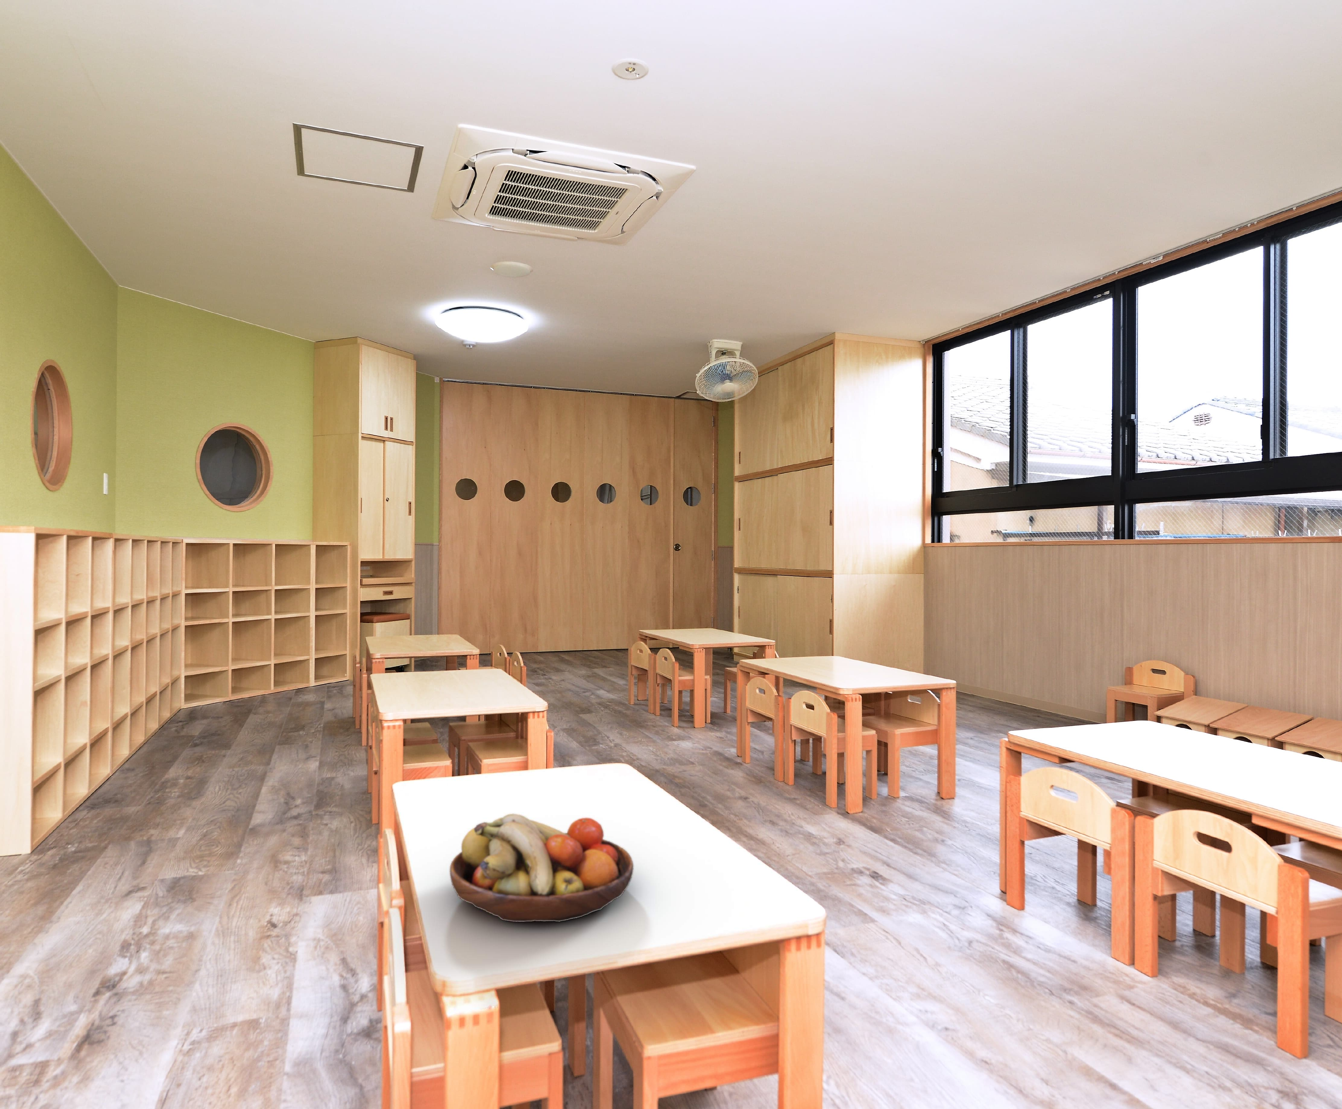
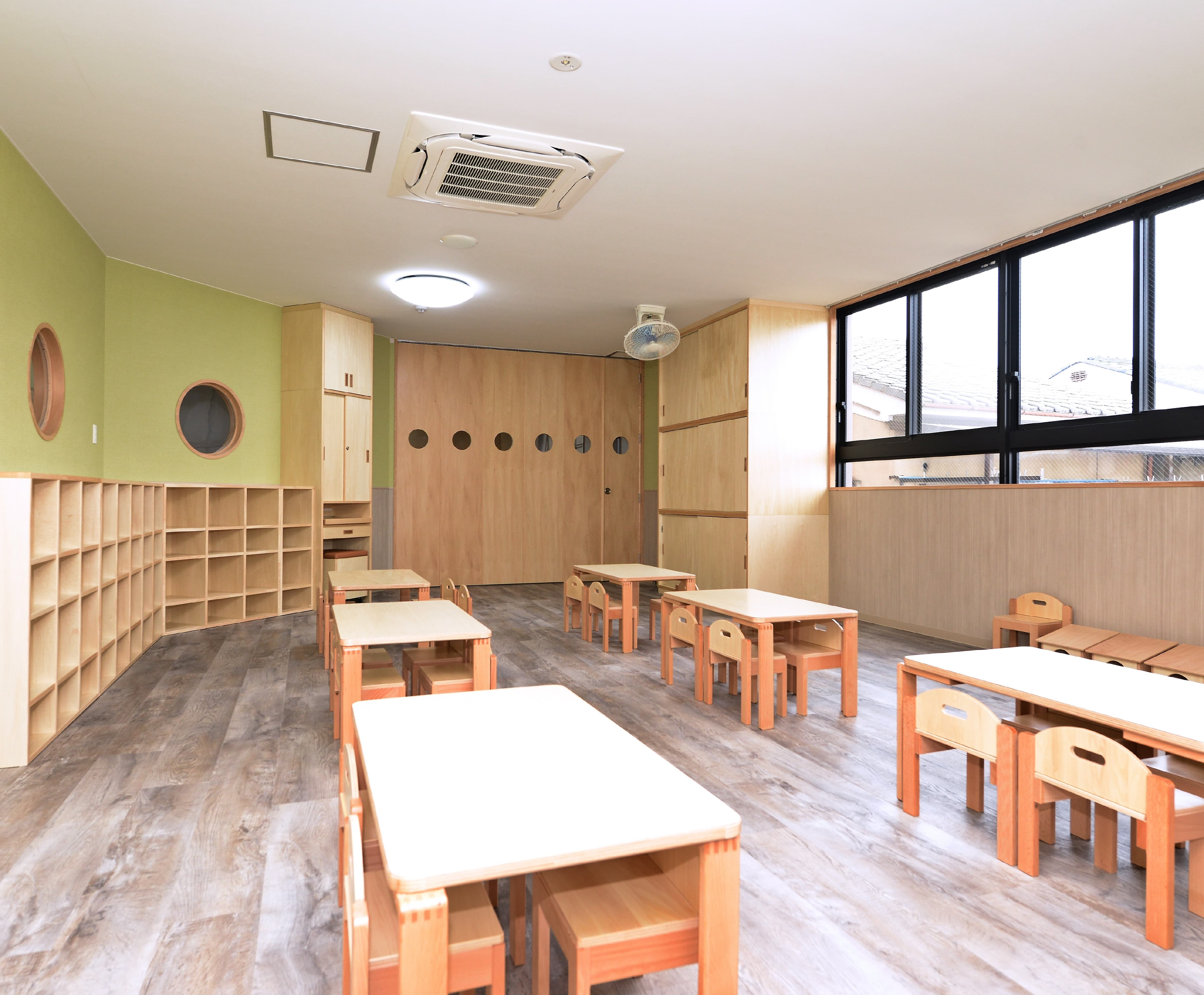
- fruit bowl [449,814,634,923]
